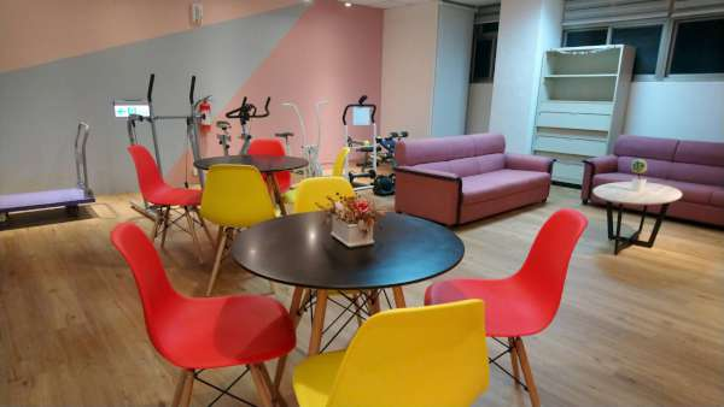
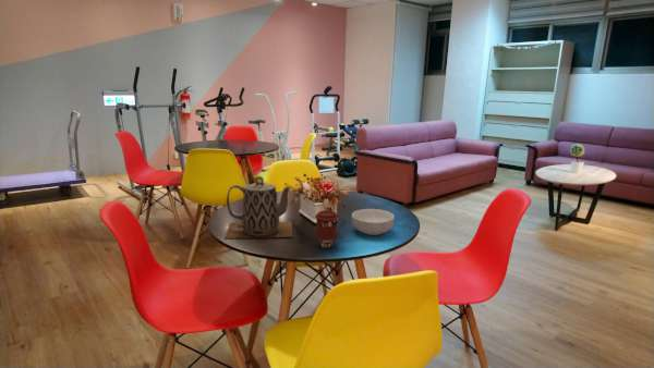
+ cereal bowl [351,208,396,236]
+ teapot [223,175,293,240]
+ coffee cup [314,209,340,248]
